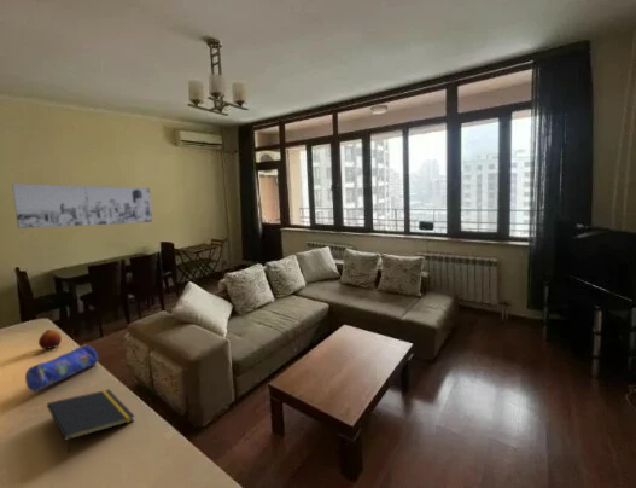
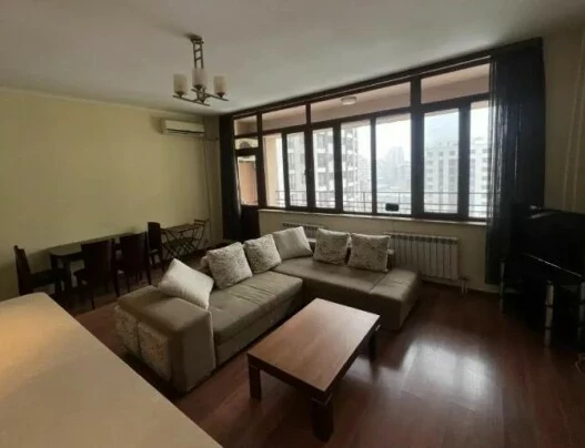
- wall art [11,182,153,230]
- fruit [37,329,63,350]
- pencil case [24,343,99,393]
- notepad [46,389,136,454]
